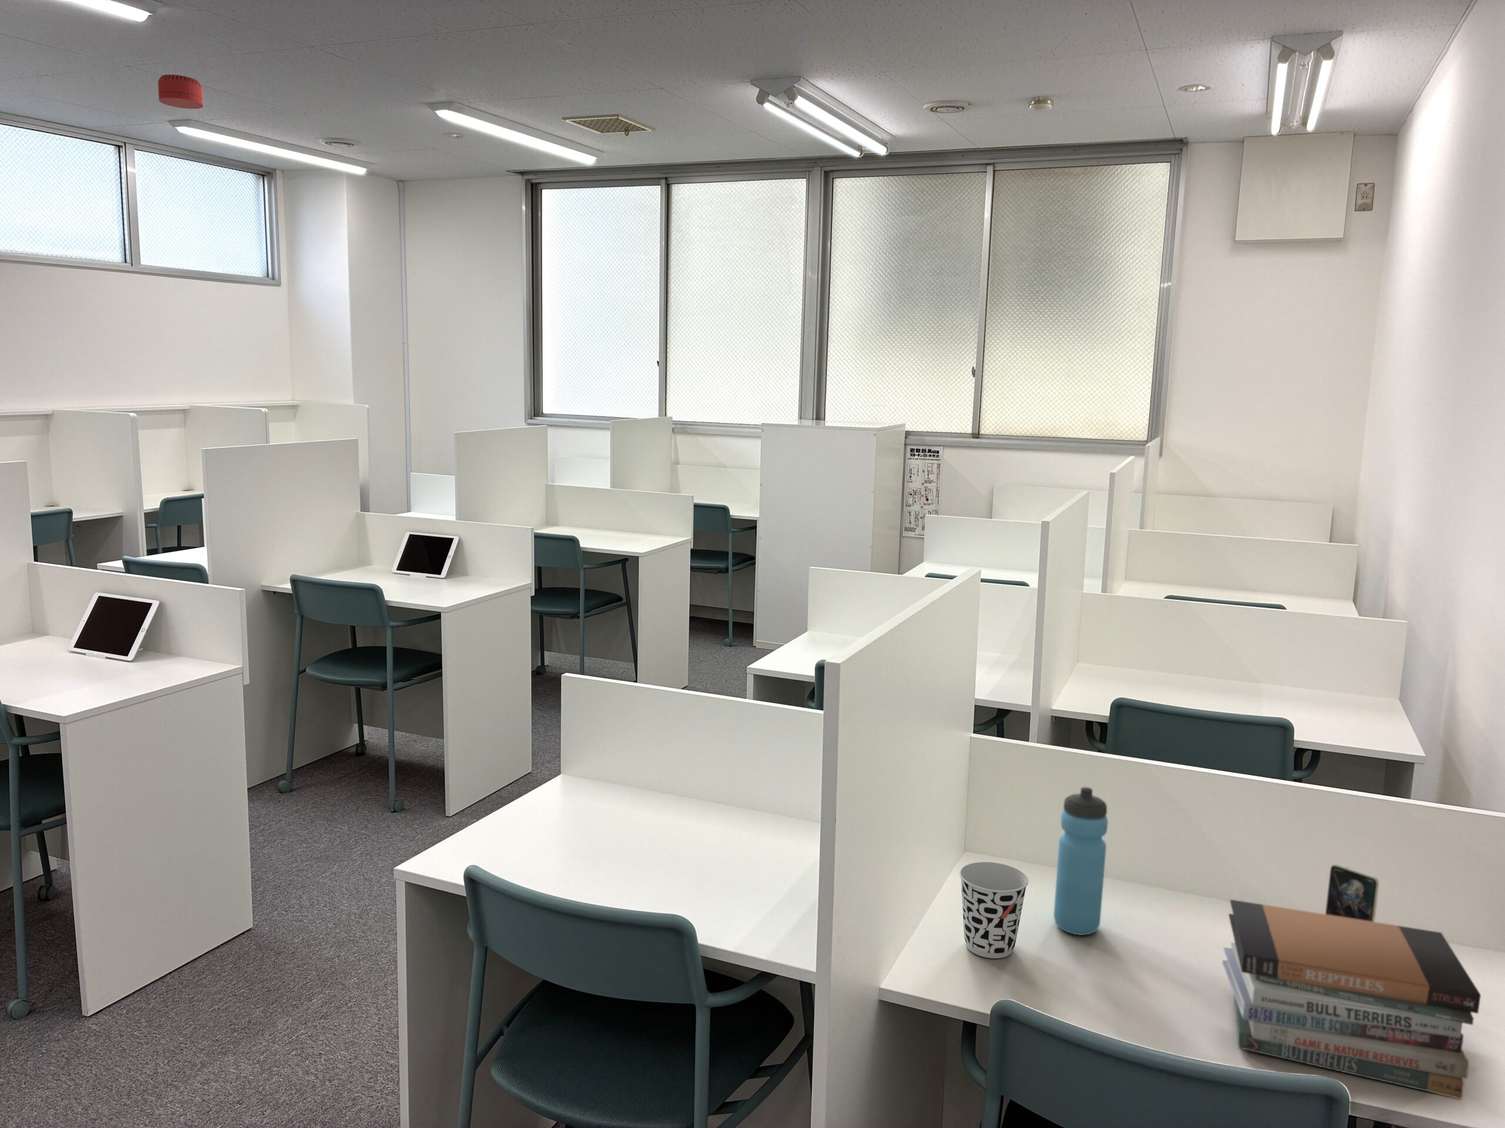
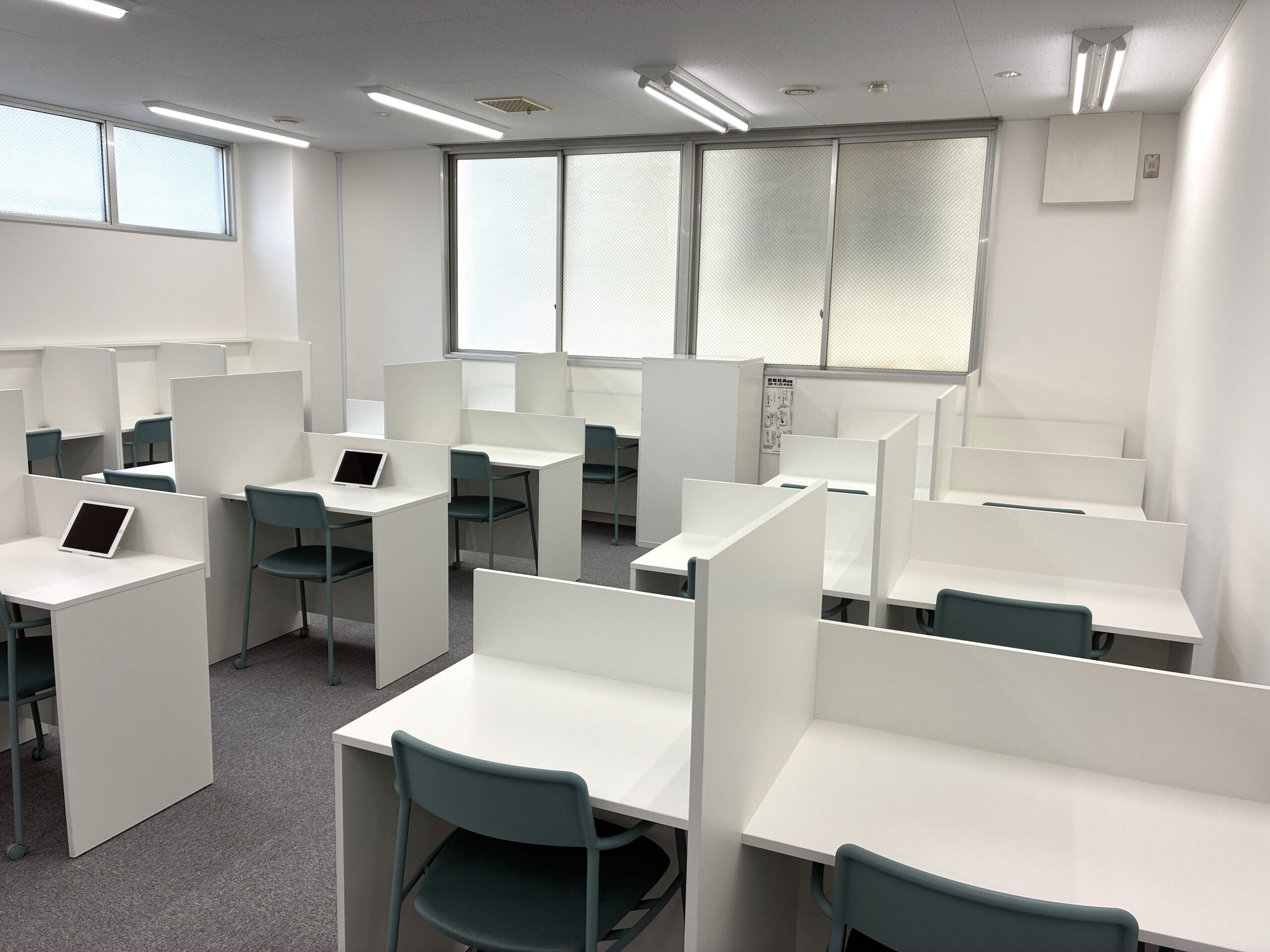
- smoke detector [156,73,204,109]
- cup [959,861,1029,959]
- smartphone [1325,863,1379,922]
- water bottle [1054,787,1109,936]
- book stack [1222,899,1481,1100]
